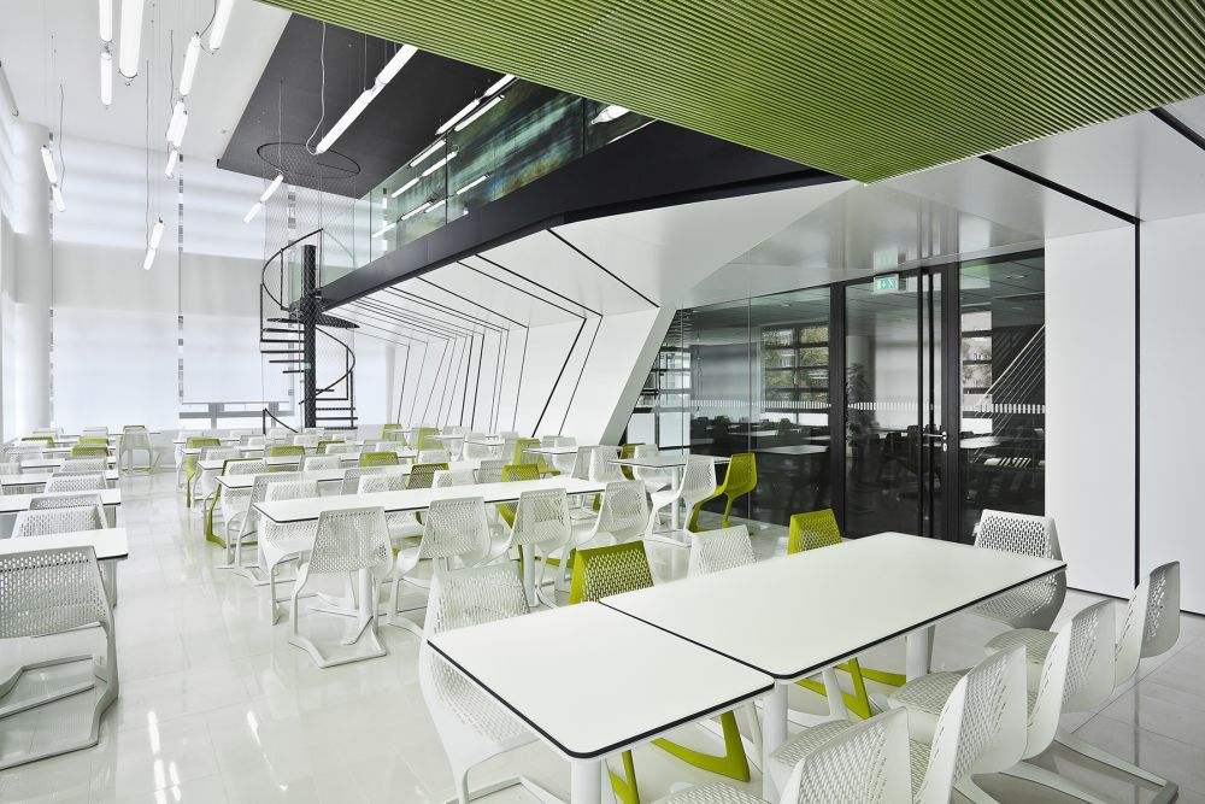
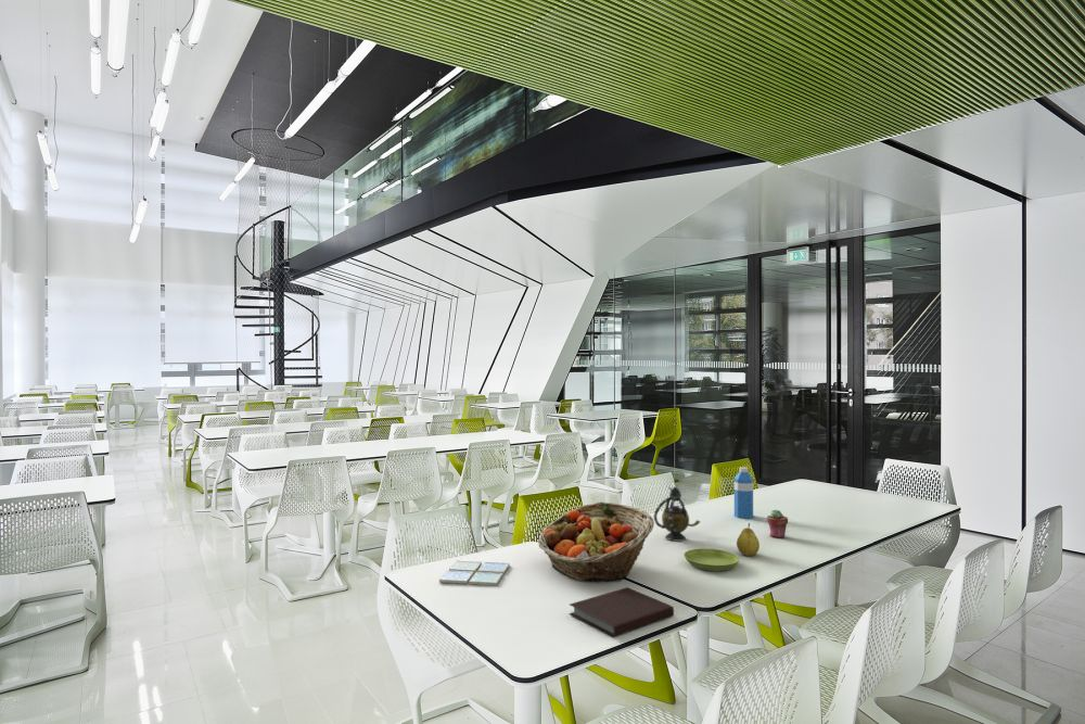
+ drink coaster [438,560,511,586]
+ water bottle [733,466,754,520]
+ teapot [653,485,701,543]
+ potted succulent [766,509,789,538]
+ saucer [682,547,740,572]
+ fruit basket [537,501,655,583]
+ notebook [569,586,675,637]
+ fruit [736,522,761,557]
